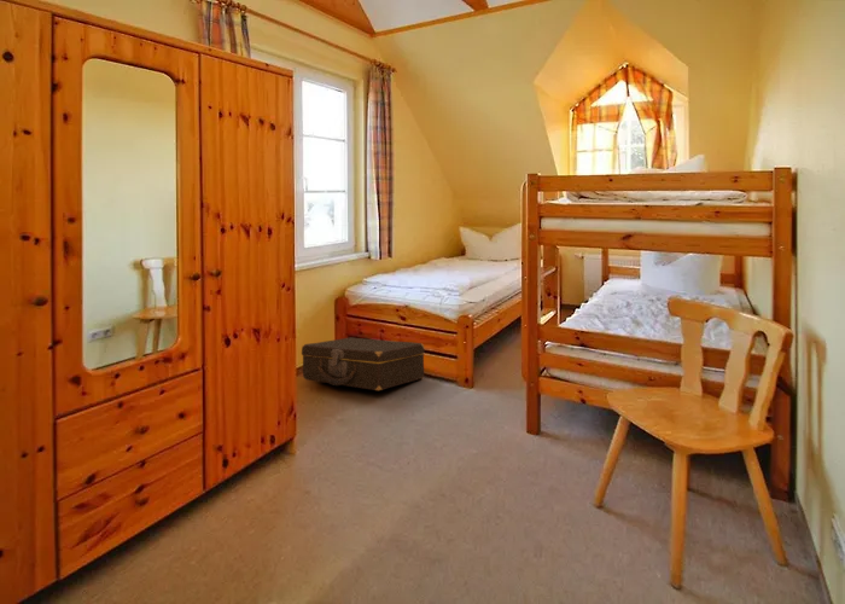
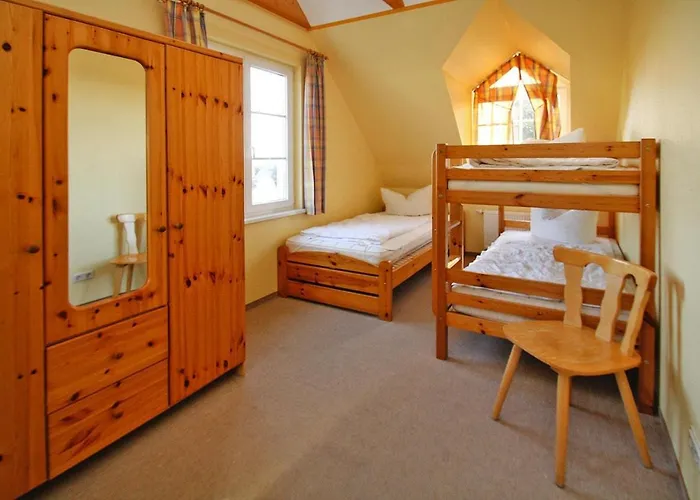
- suitcase [301,336,425,391]
